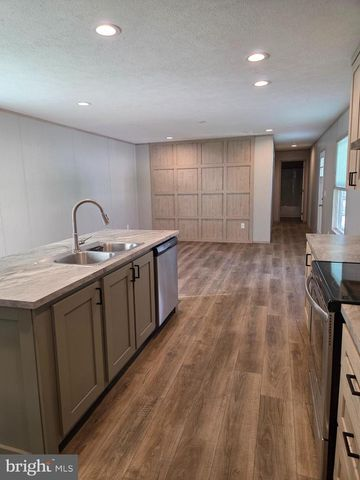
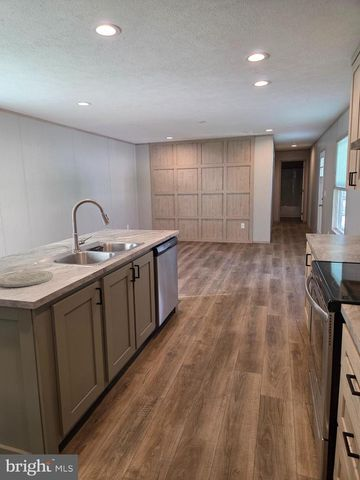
+ plate [0,270,54,288]
